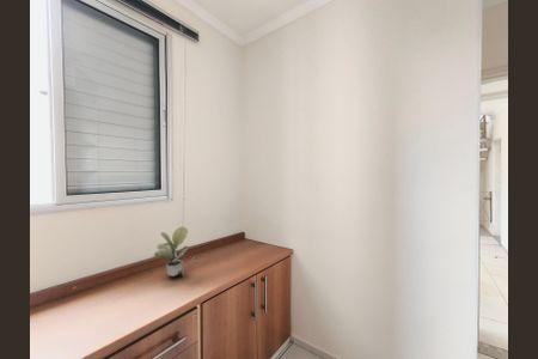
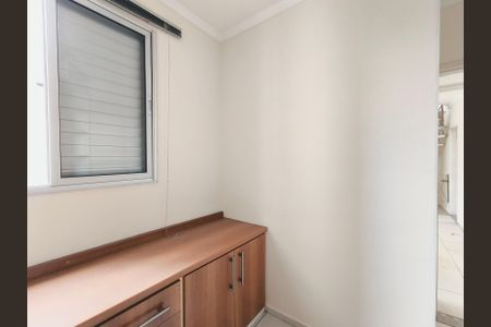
- potted plant [153,226,190,278]
